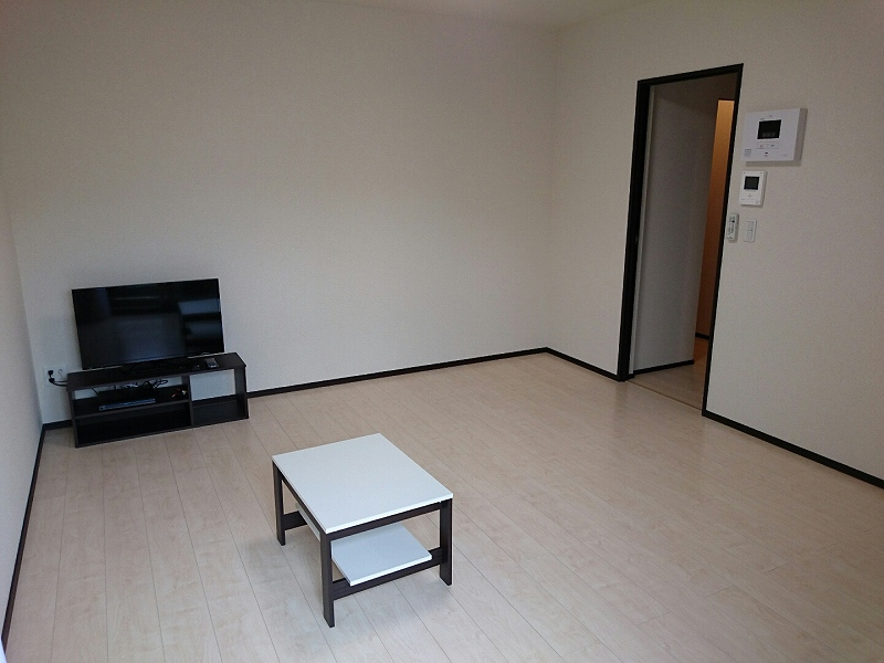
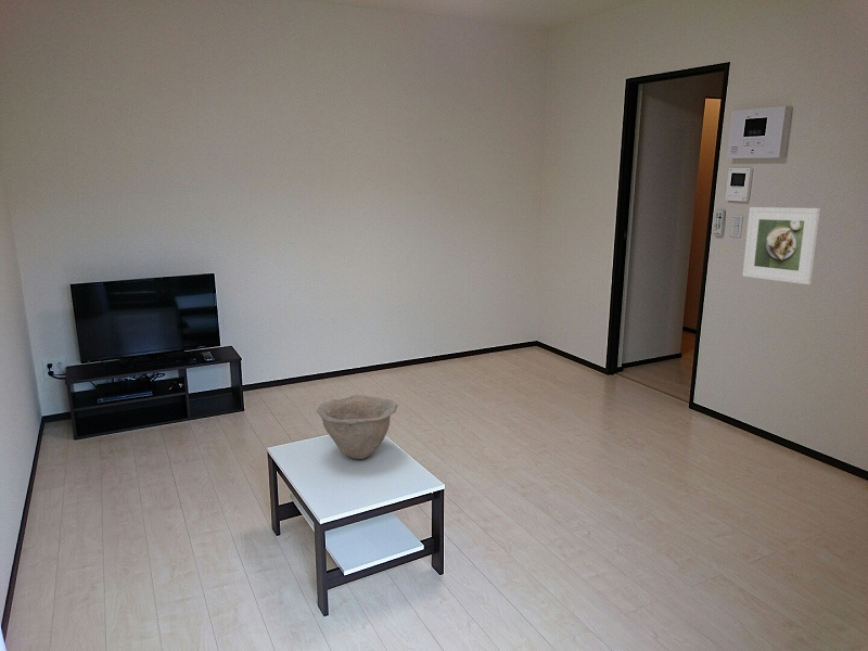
+ bowl [316,394,399,460]
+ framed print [742,206,821,285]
